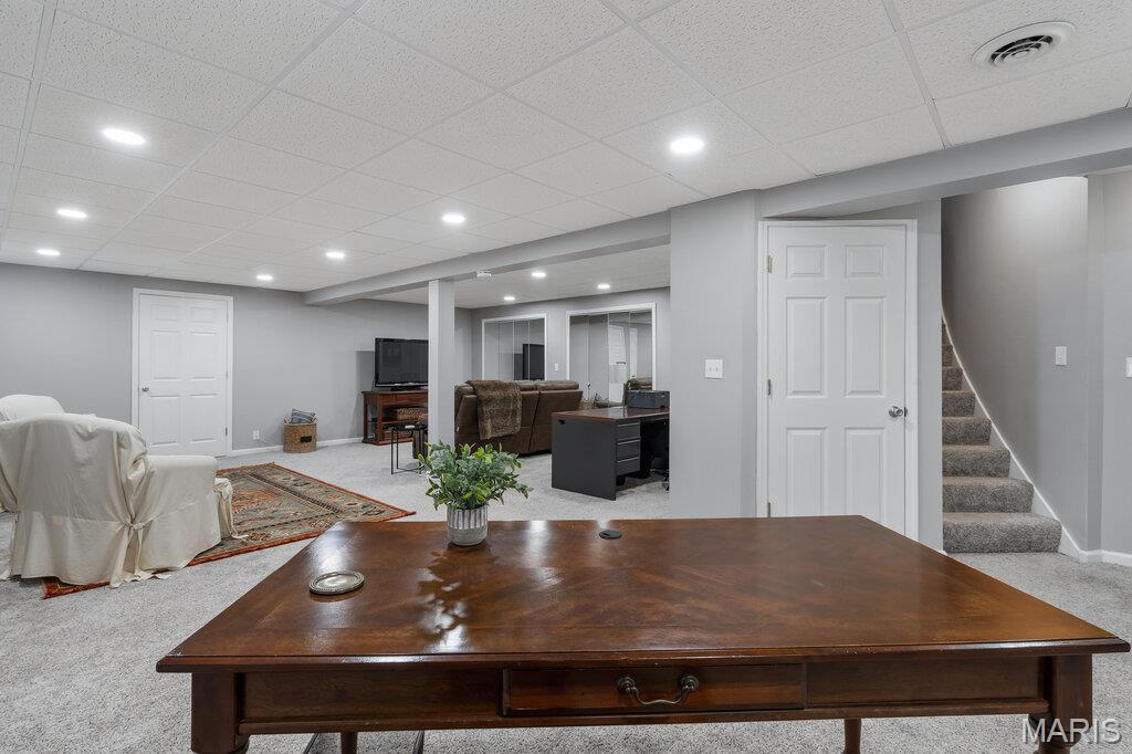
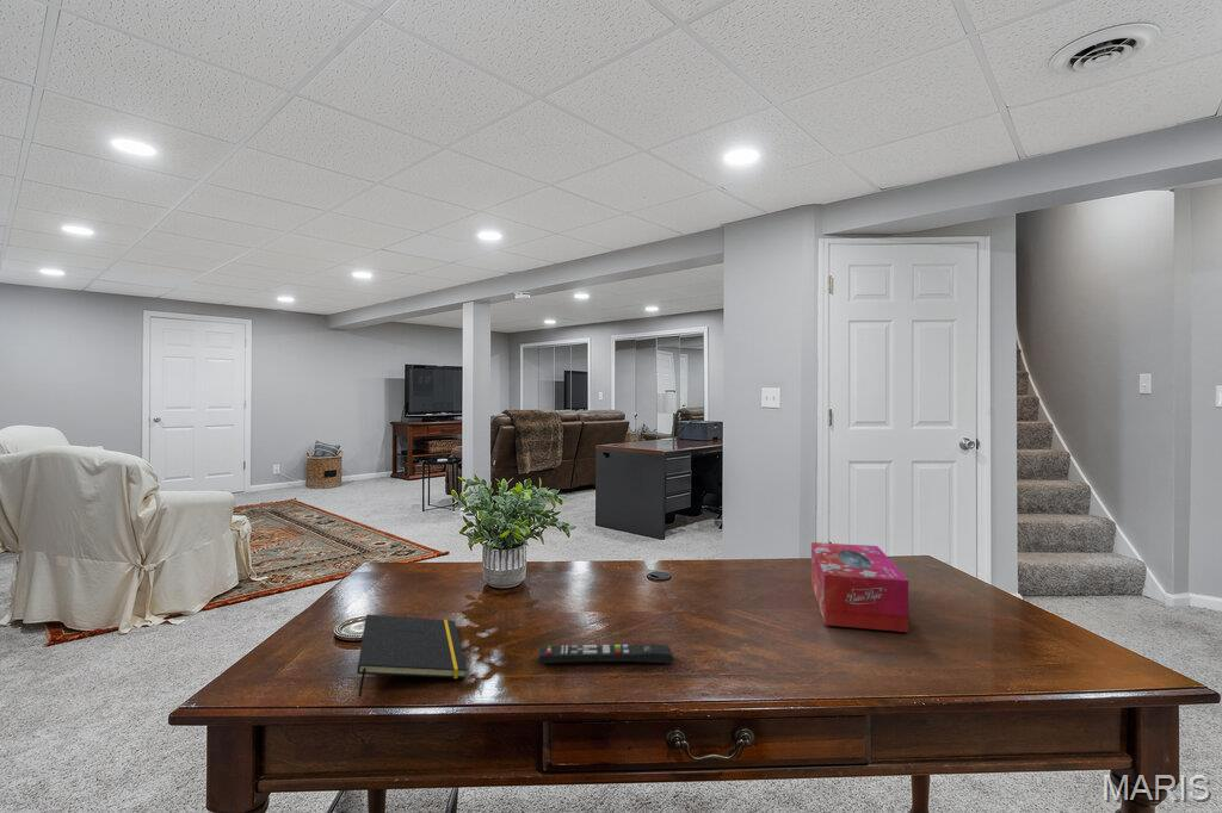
+ remote control [537,643,674,665]
+ tissue box [810,541,909,633]
+ notepad [356,614,468,697]
